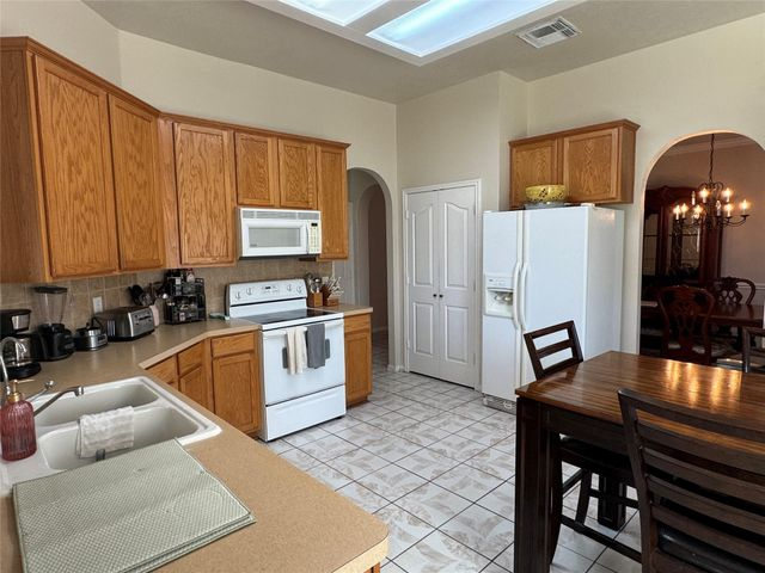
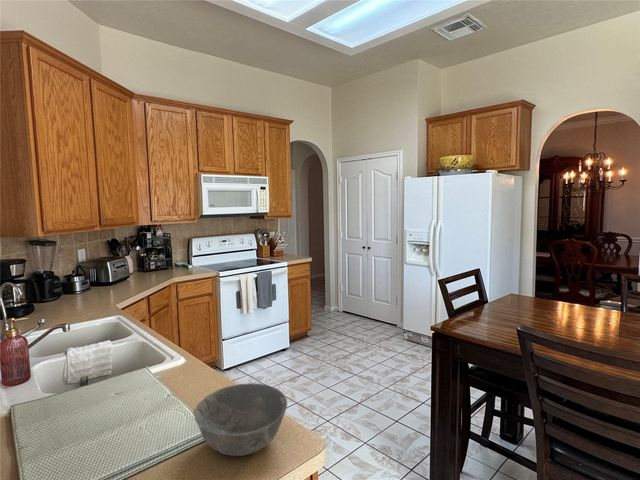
+ bowl [192,382,288,457]
